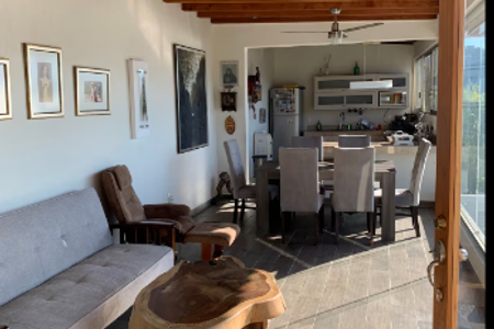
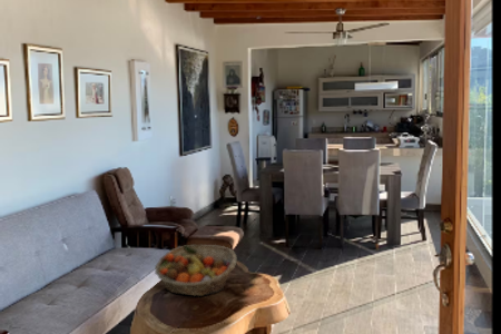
+ fruit basket [154,244,238,297]
